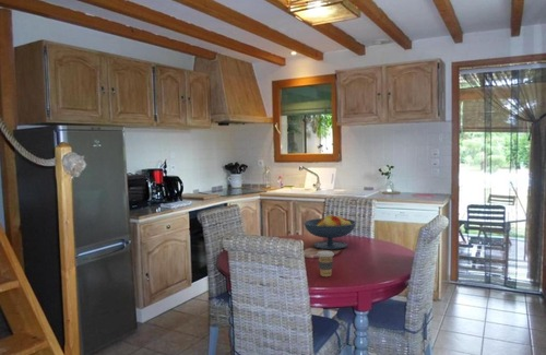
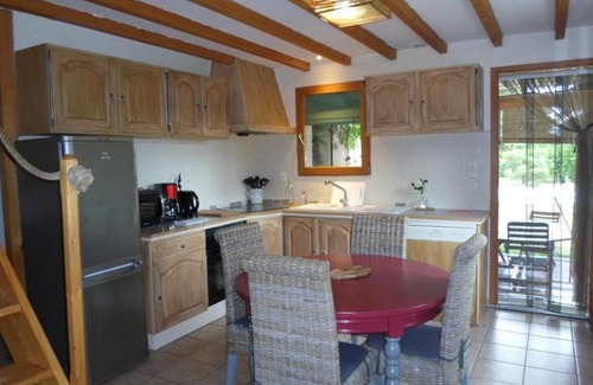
- coffee cup [316,250,335,277]
- fruit bowl [302,213,357,250]
